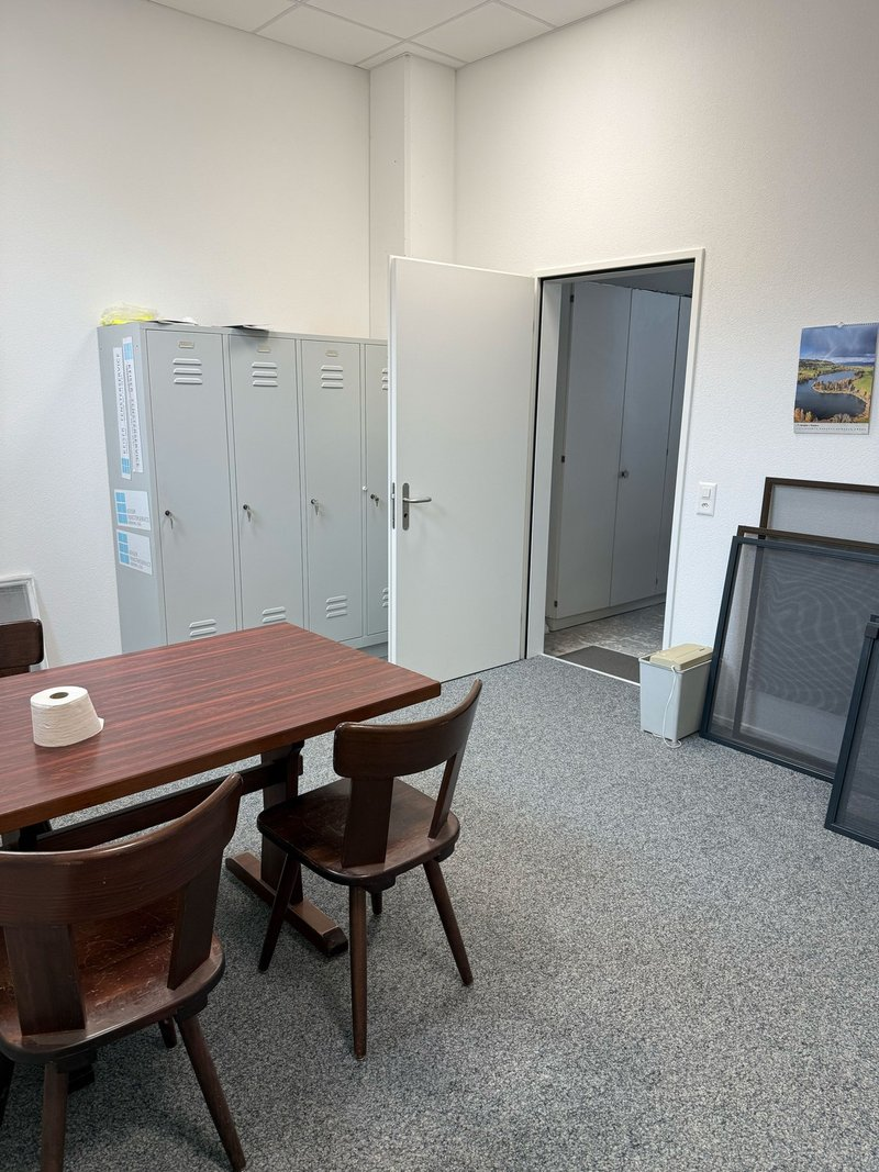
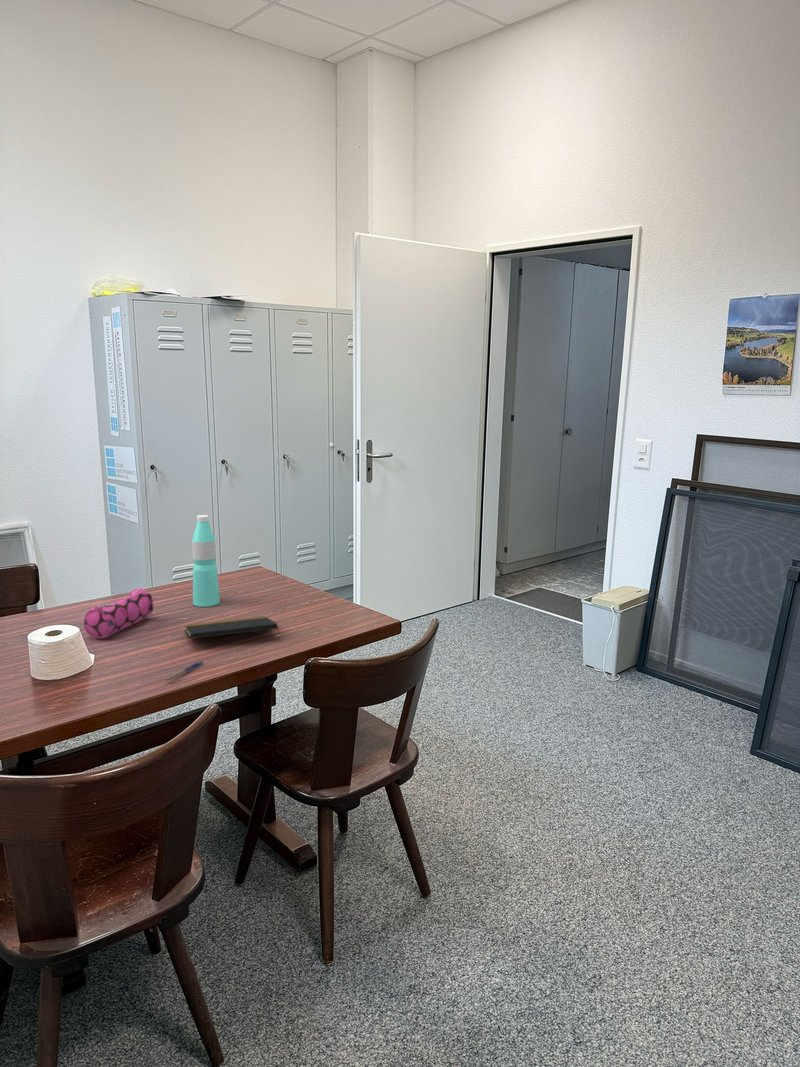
+ water bottle [191,514,221,608]
+ notepad [183,615,281,640]
+ pencil case [83,588,155,640]
+ pen [165,660,204,682]
